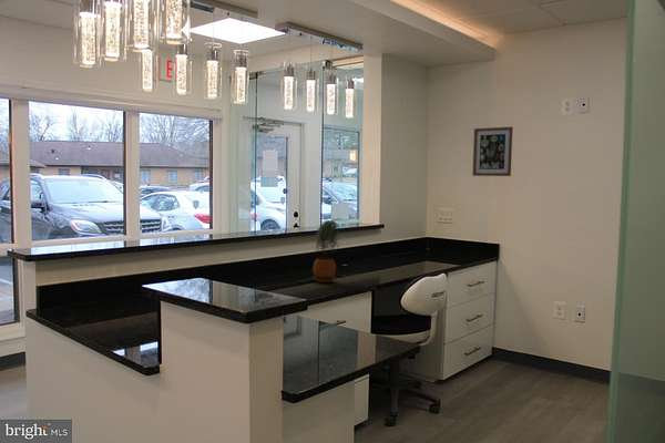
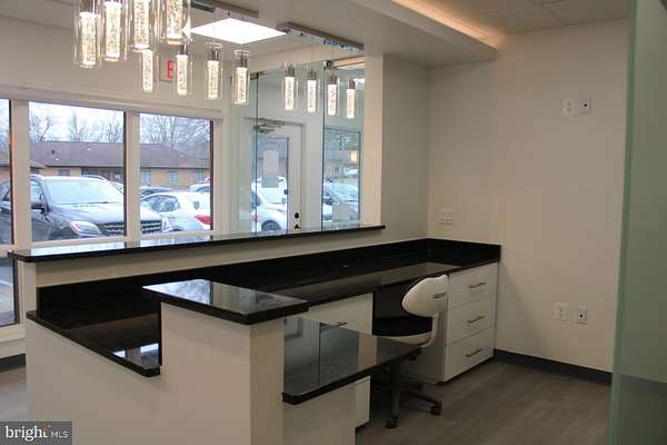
- potted plant [311,219,340,284]
- wall art [471,126,514,177]
